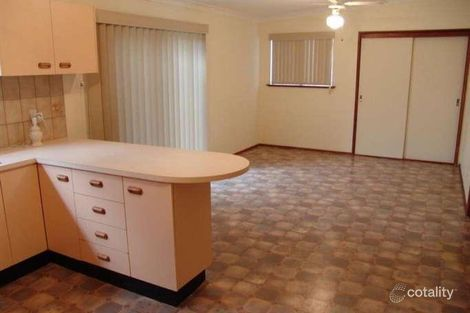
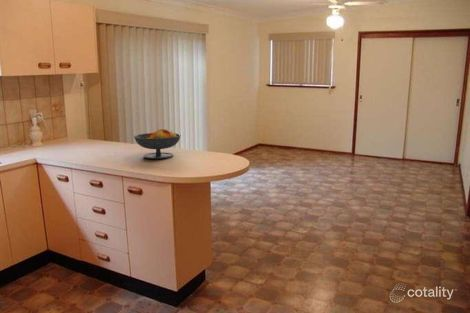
+ fruit bowl [133,128,182,160]
